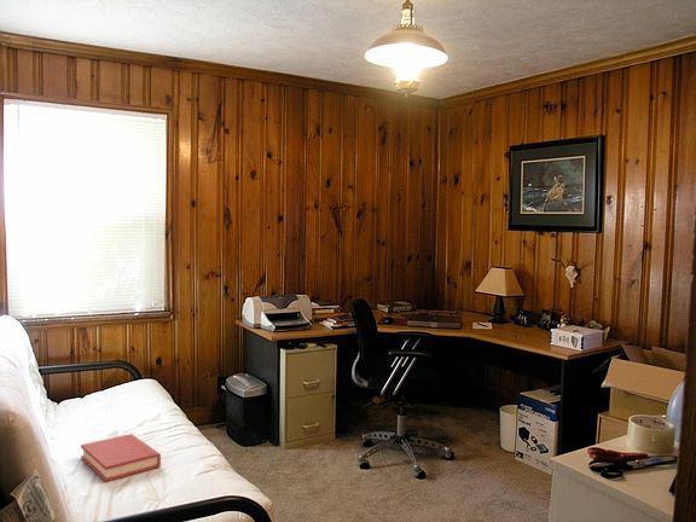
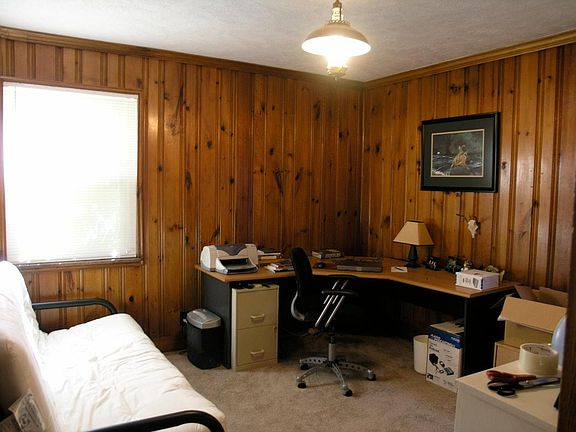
- hardback book [80,433,162,483]
